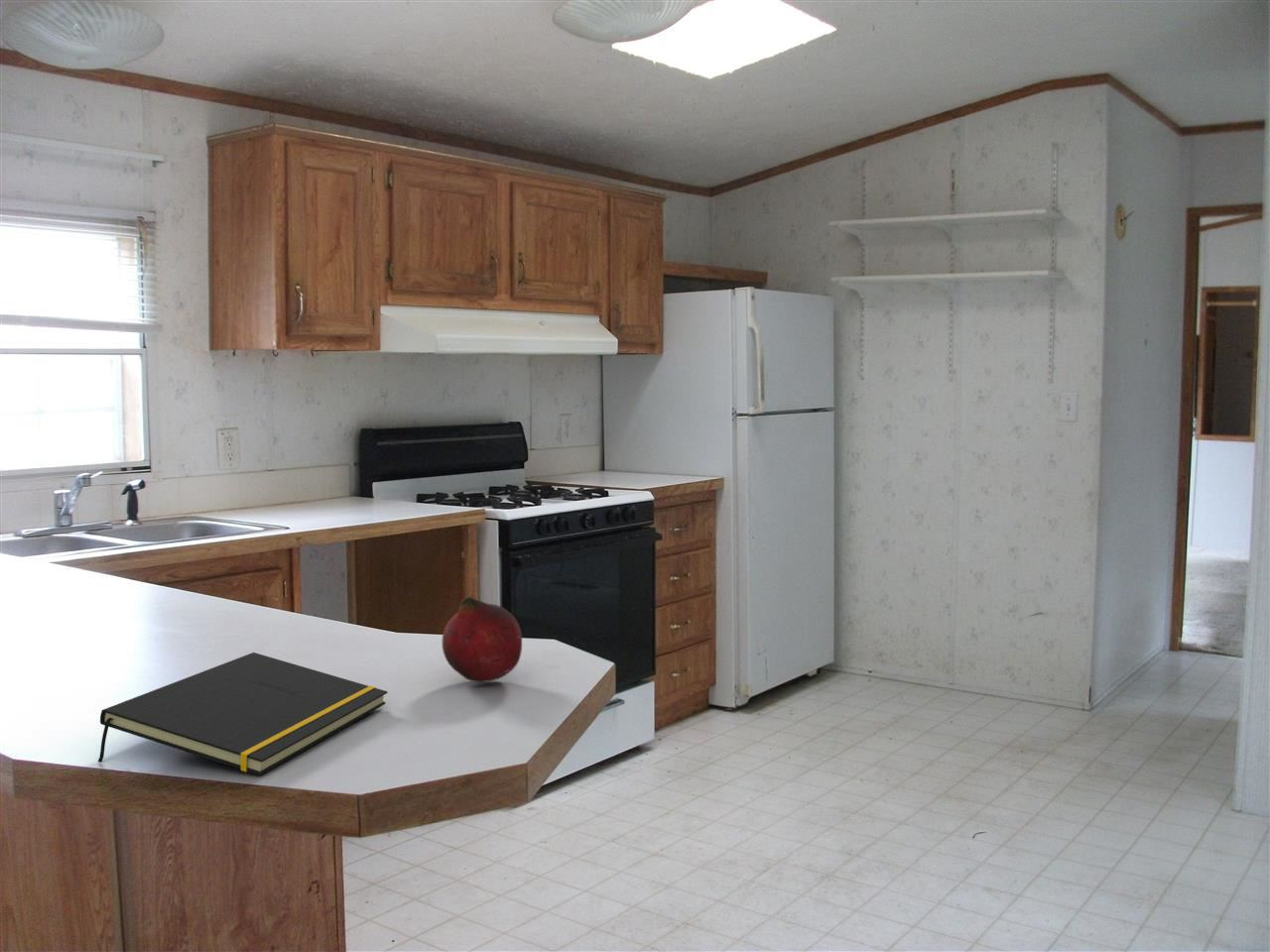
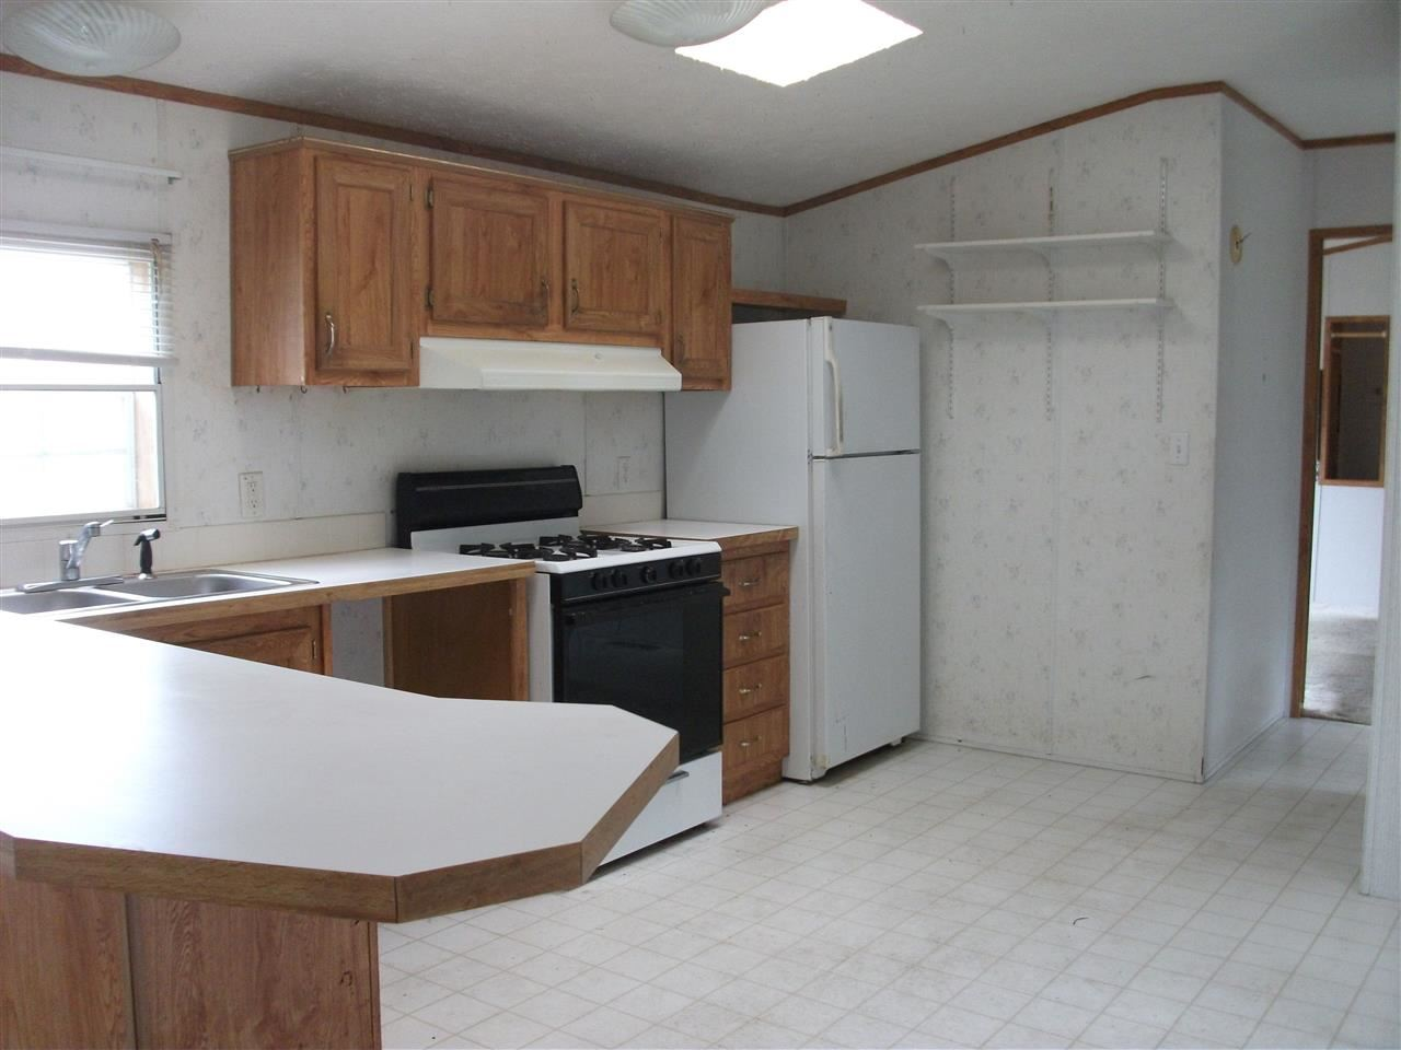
- notepad [97,652,388,776]
- fruit [442,596,523,683]
